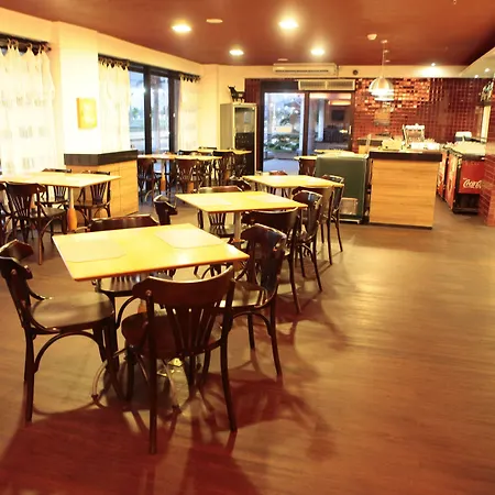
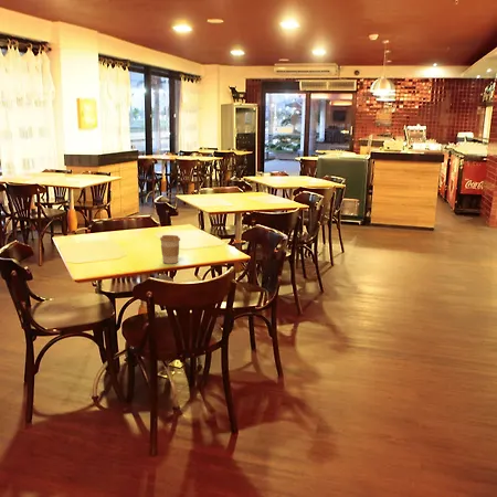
+ coffee cup [159,234,181,265]
